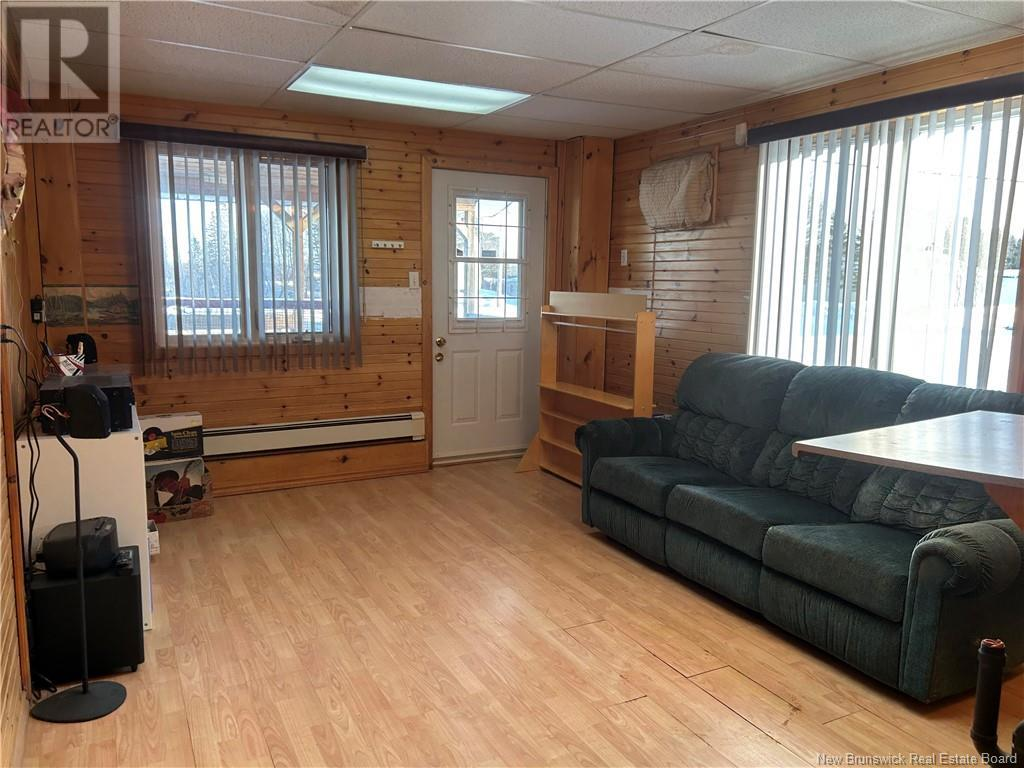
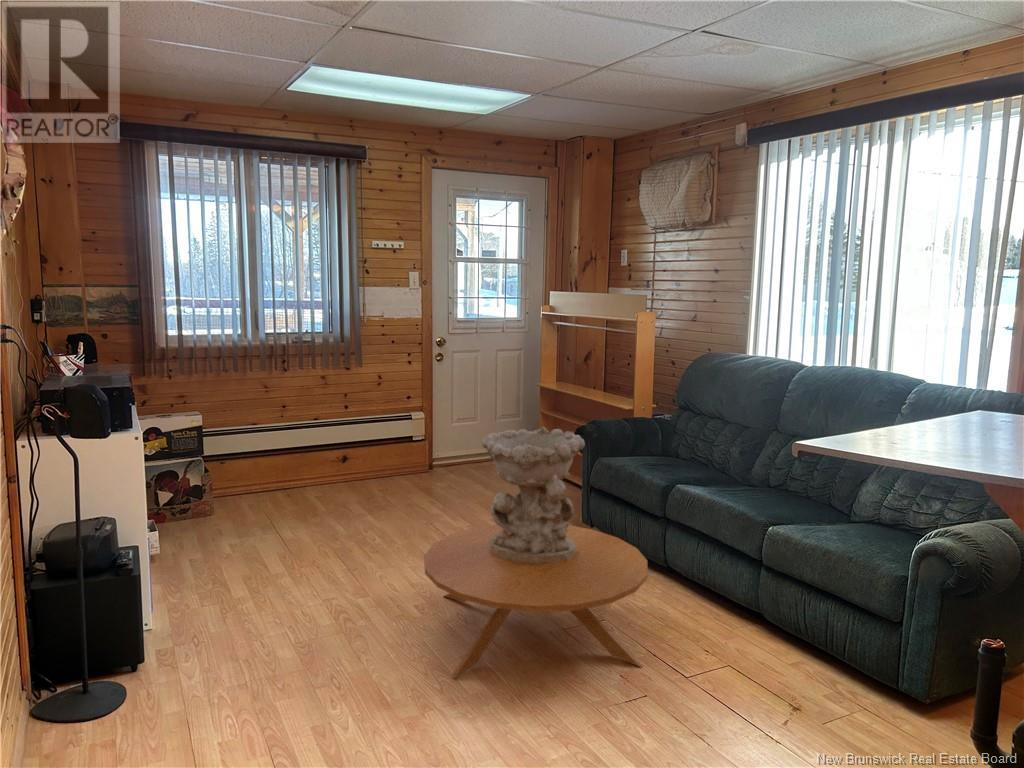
+ decorative bowl [481,426,586,564]
+ coffee table [423,523,648,679]
